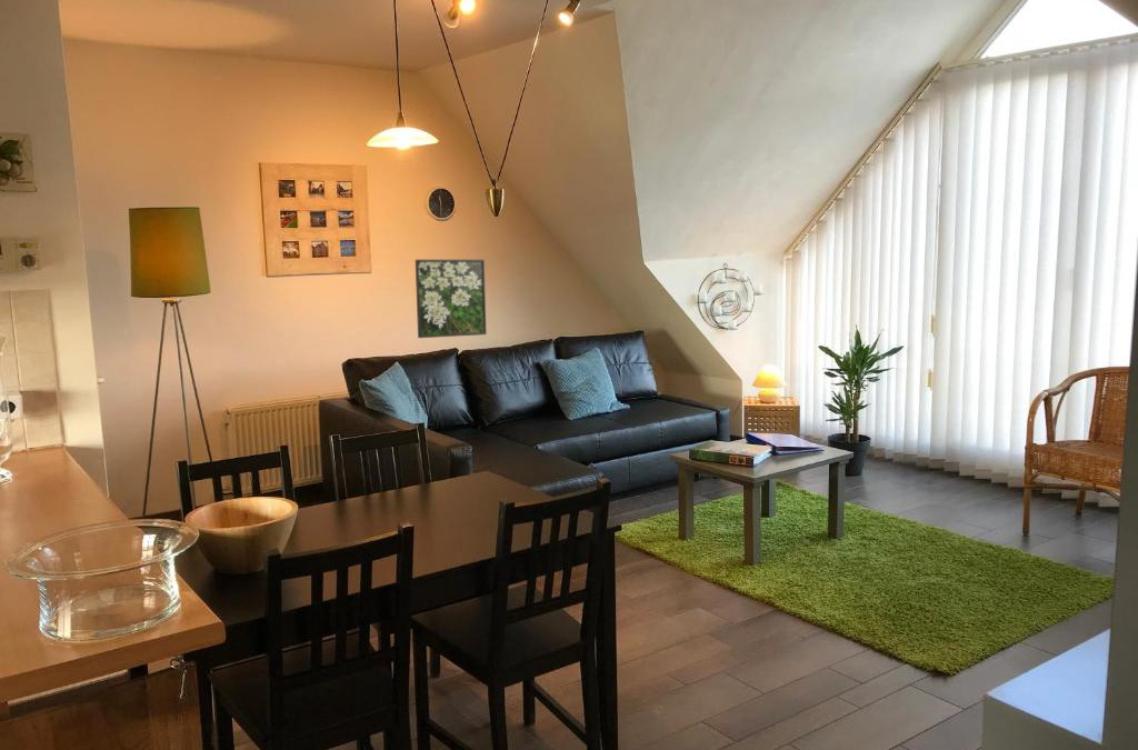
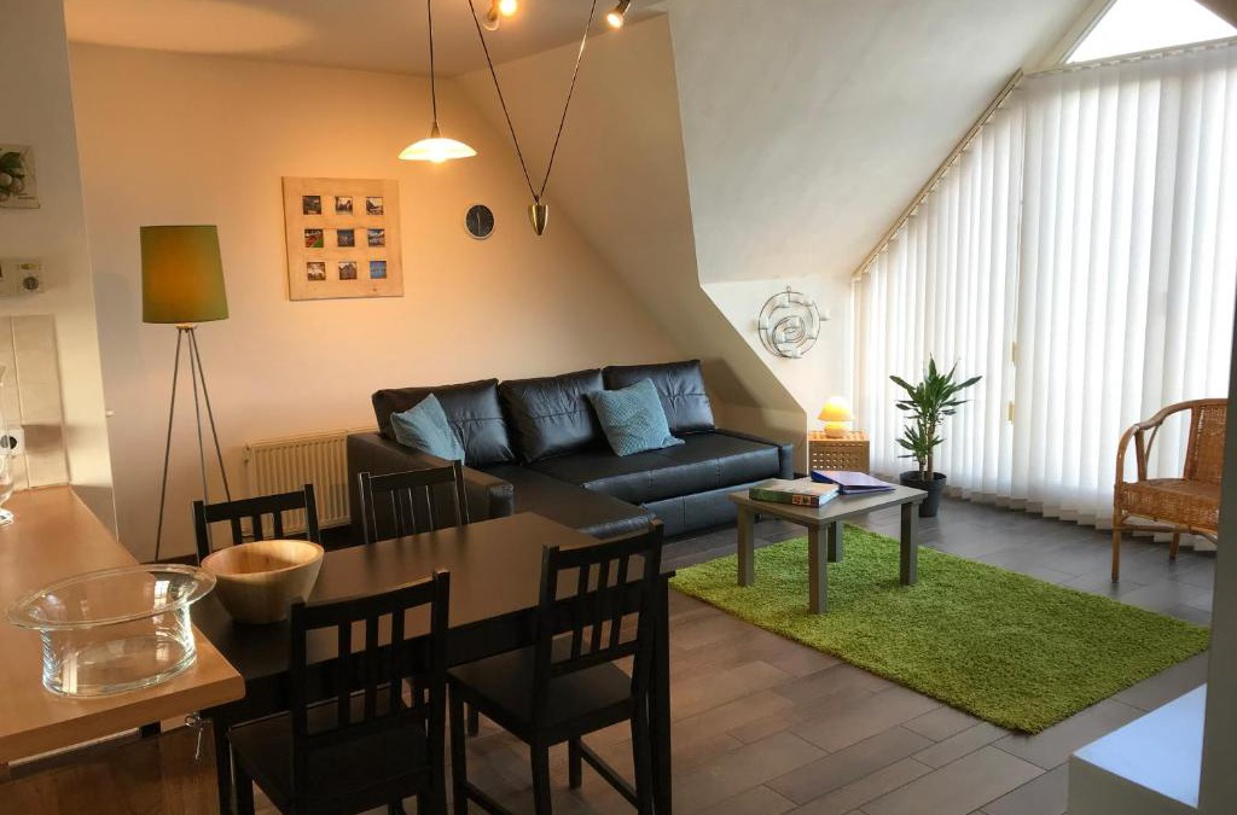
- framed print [415,259,488,339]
